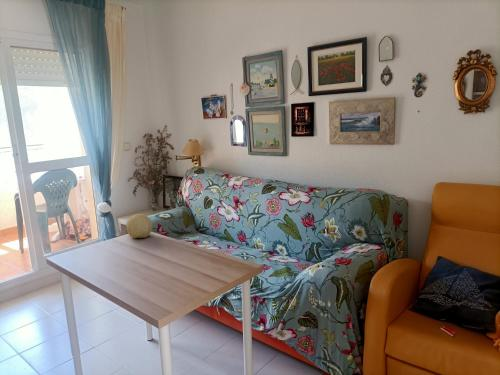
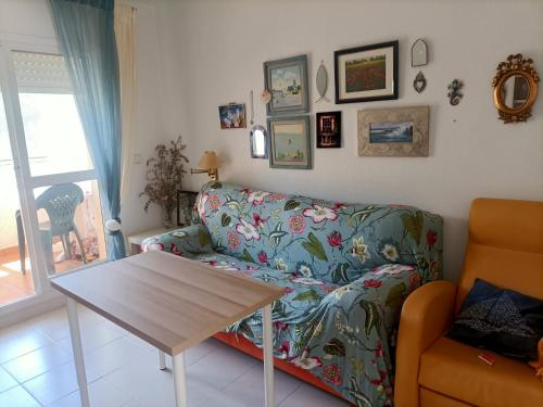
- decorative ball [125,213,153,239]
